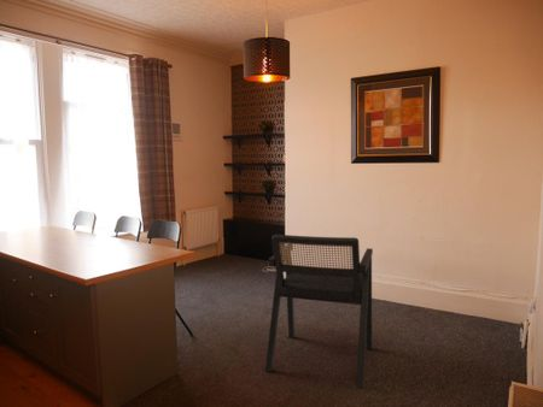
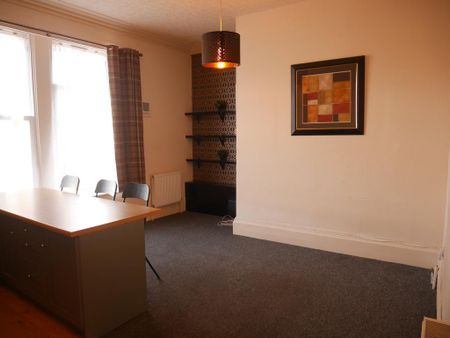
- armchair [264,234,374,389]
